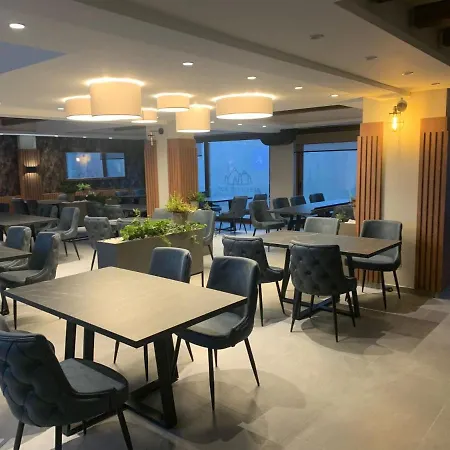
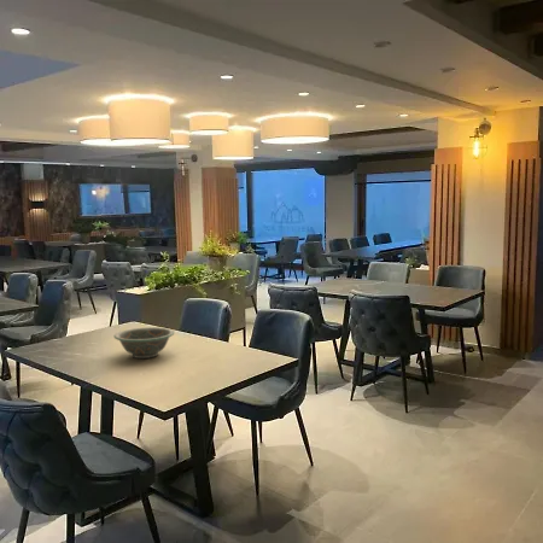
+ decorative bowl [113,326,175,360]
